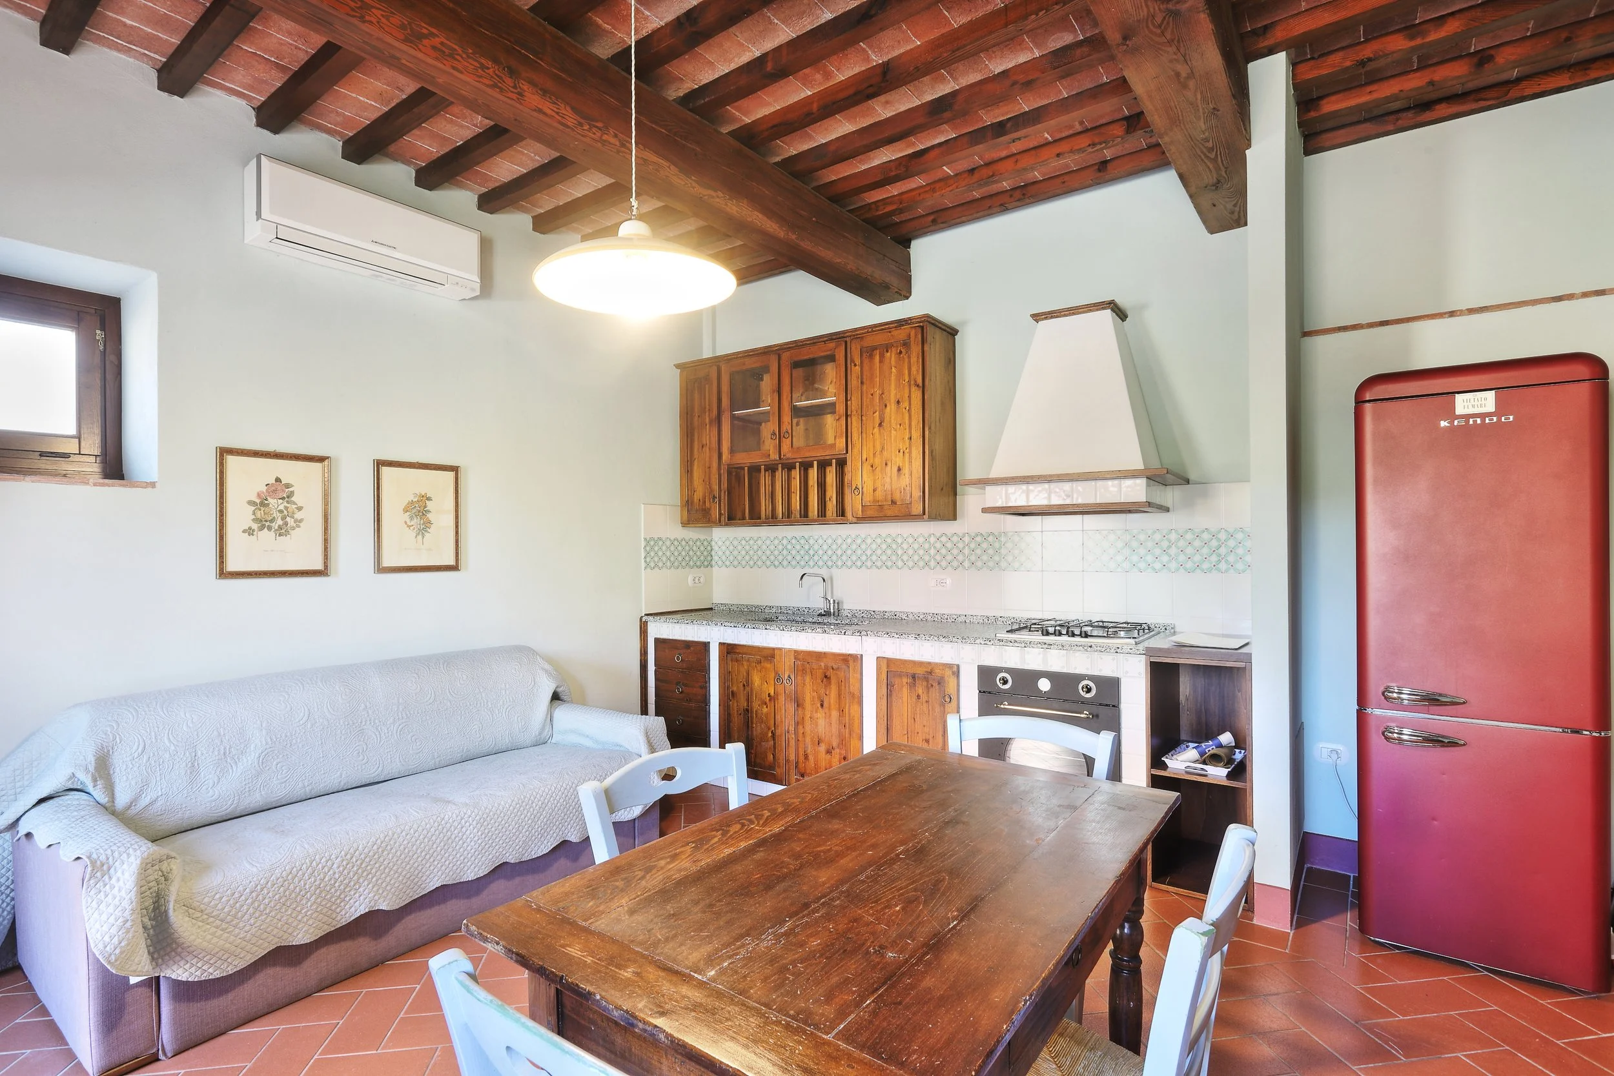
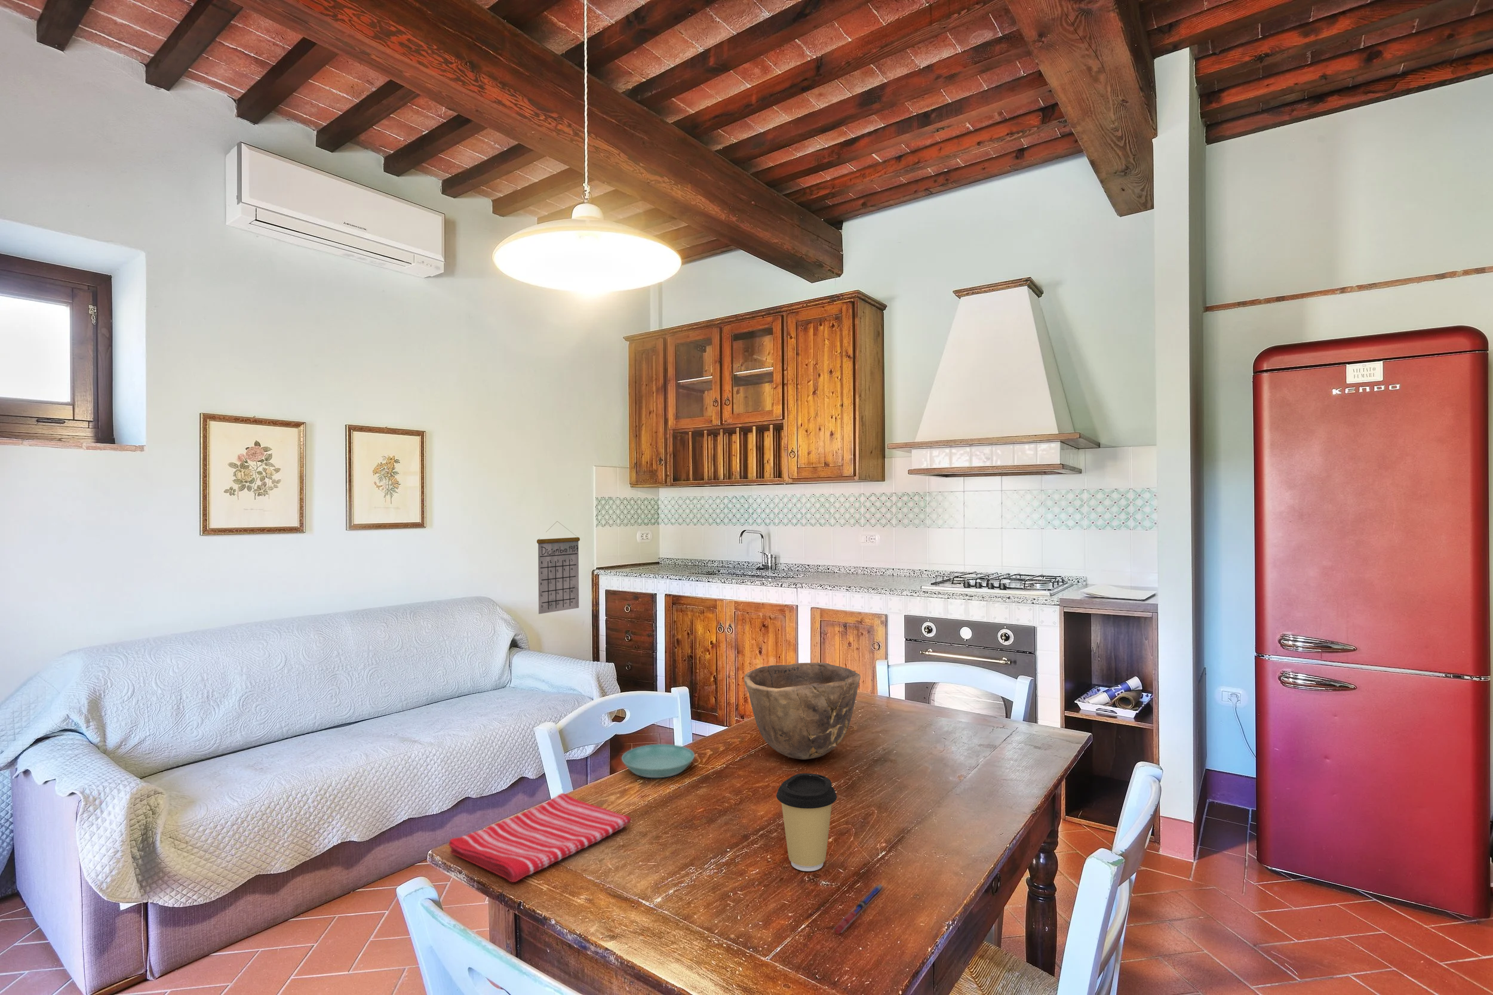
+ dish towel [448,793,632,883]
+ bowl [743,662,861,761]
+ calendar [537,521,581,615]
+ saucer [621,744,695,778]
+ coffee cup [775,773,838,872]
+ pen [832,883,885,934]
